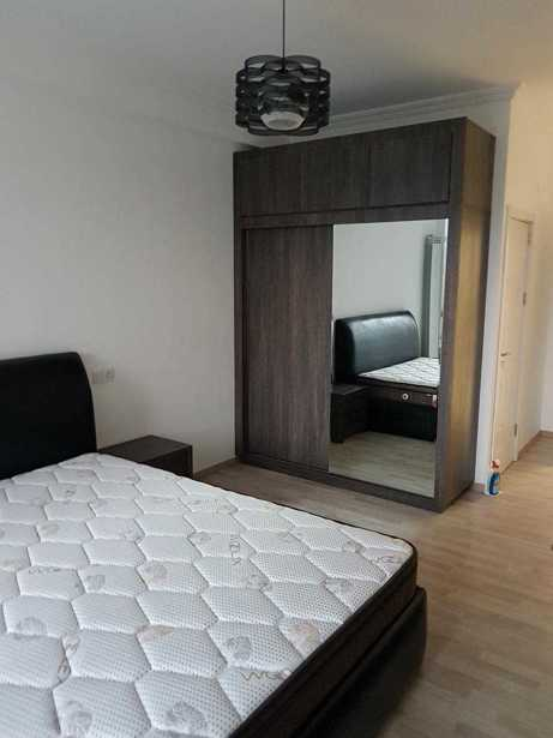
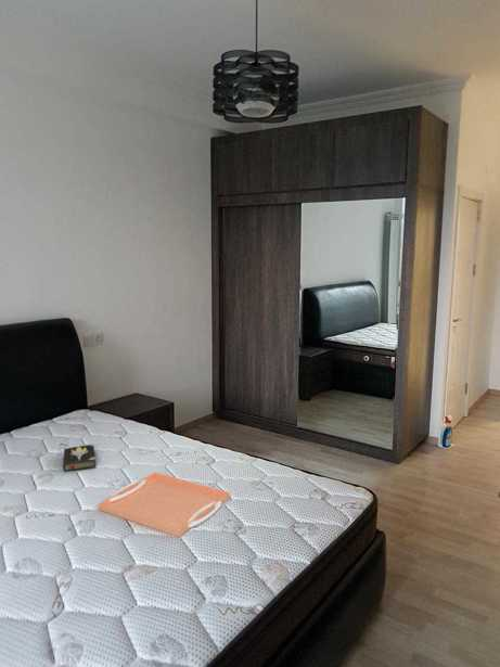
+ hardback book [62,442,97,473]
+ serving tray [97,472,231,538]
